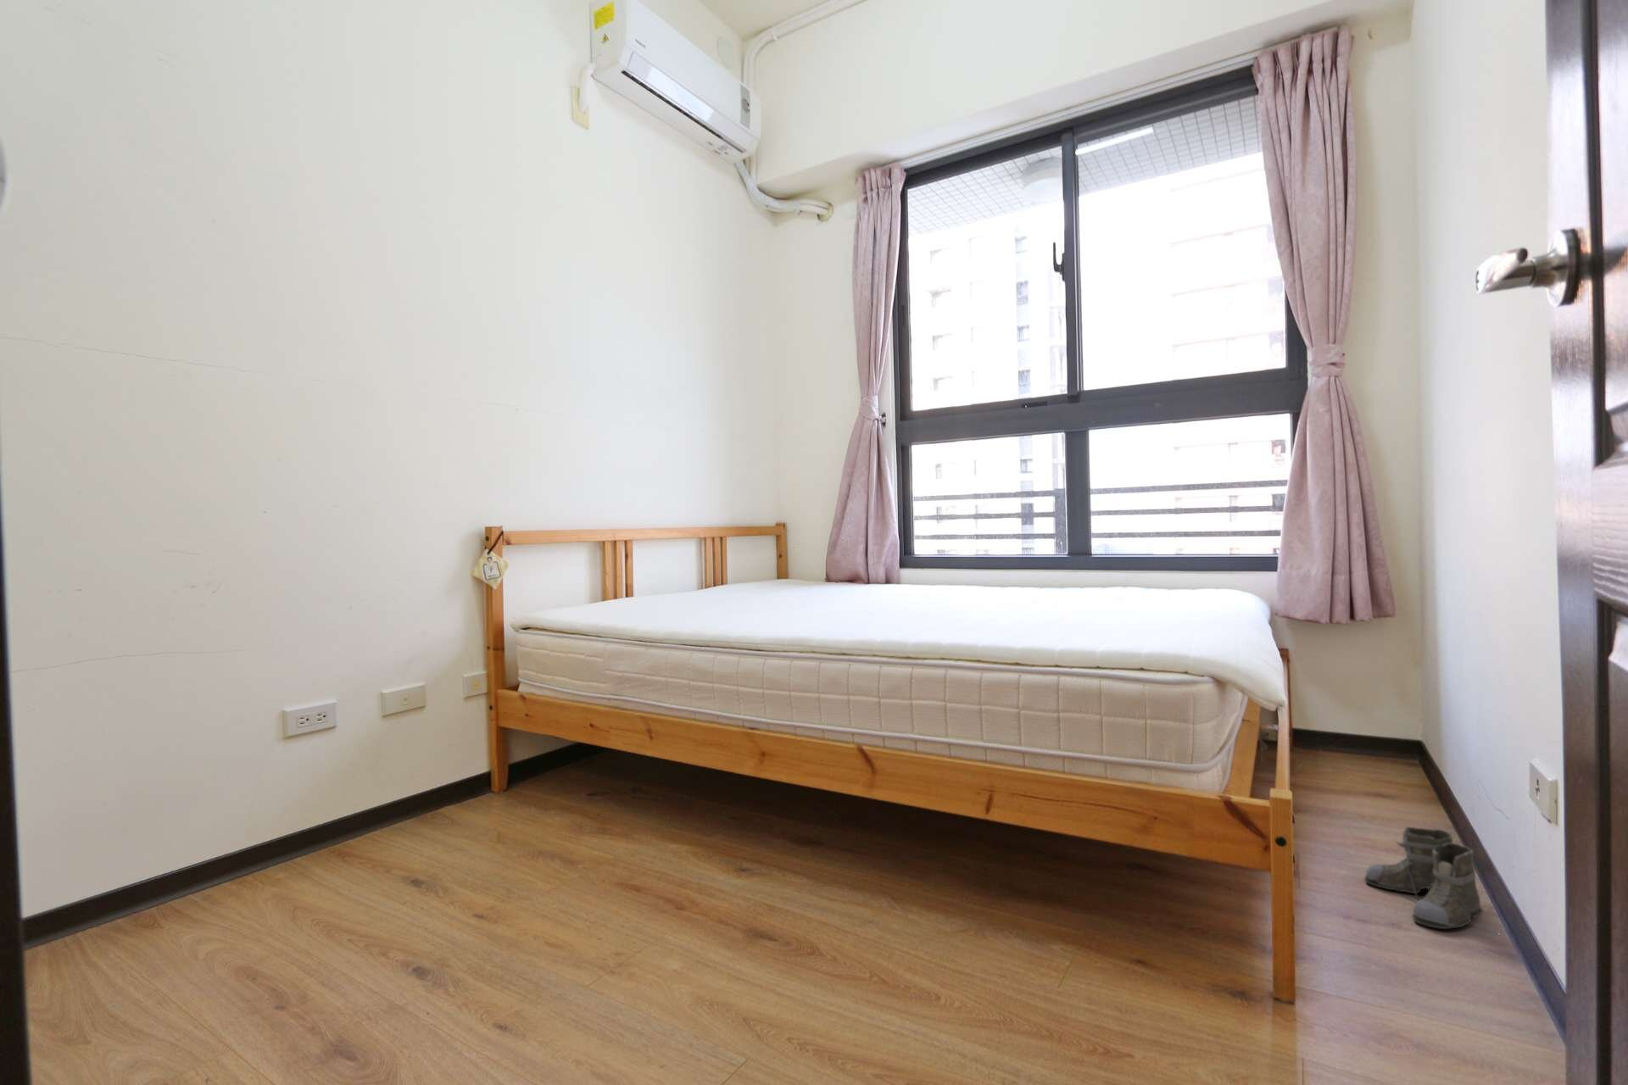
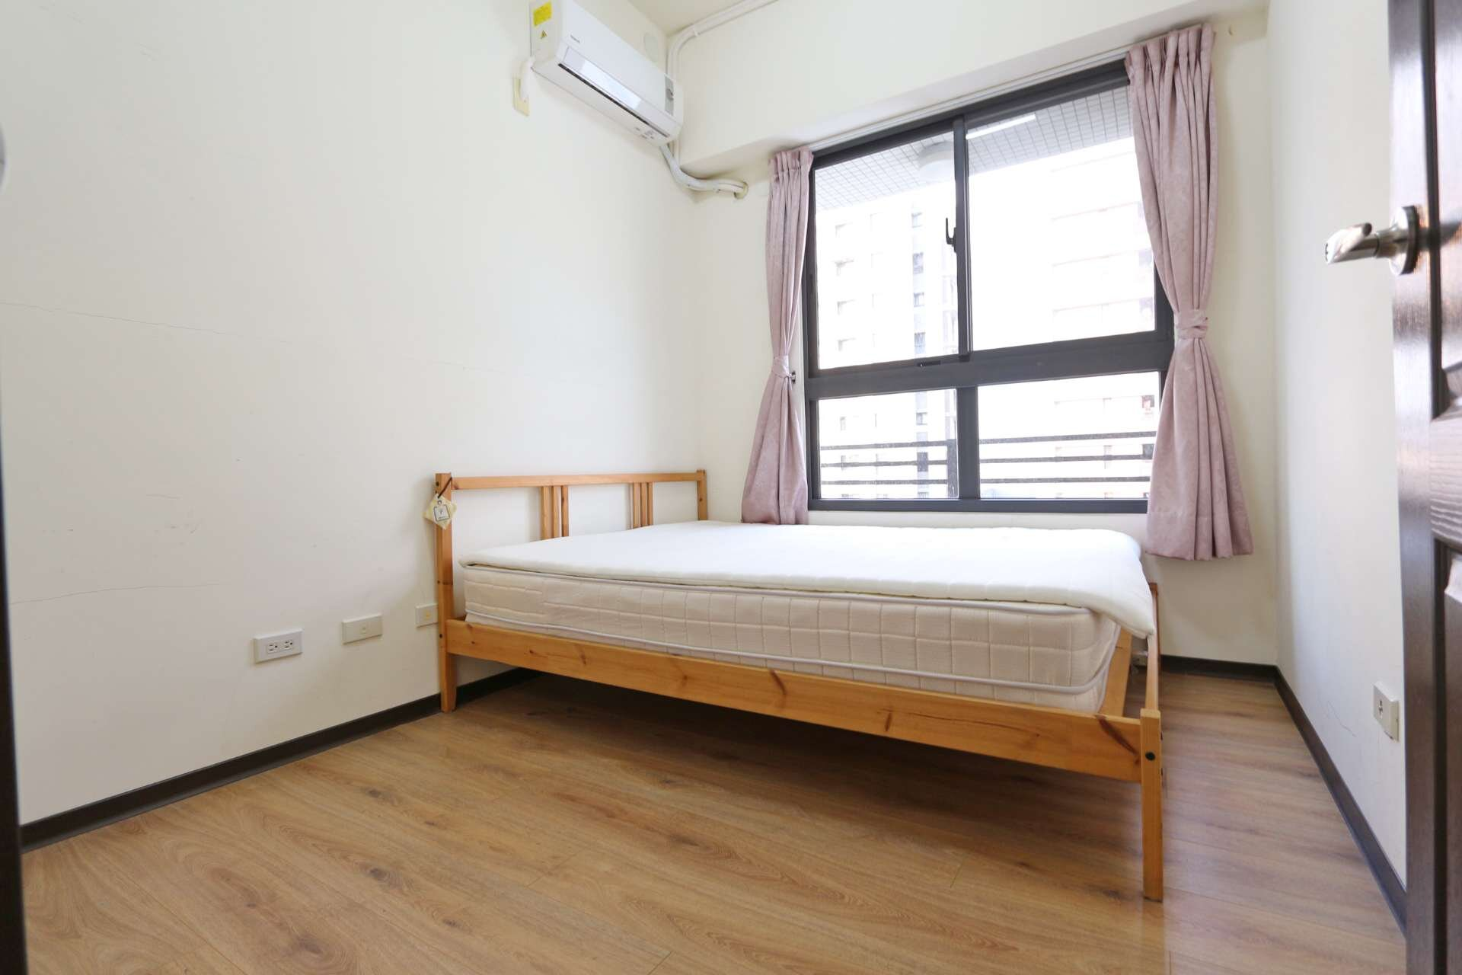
- boots [1364,826,1497,934]
